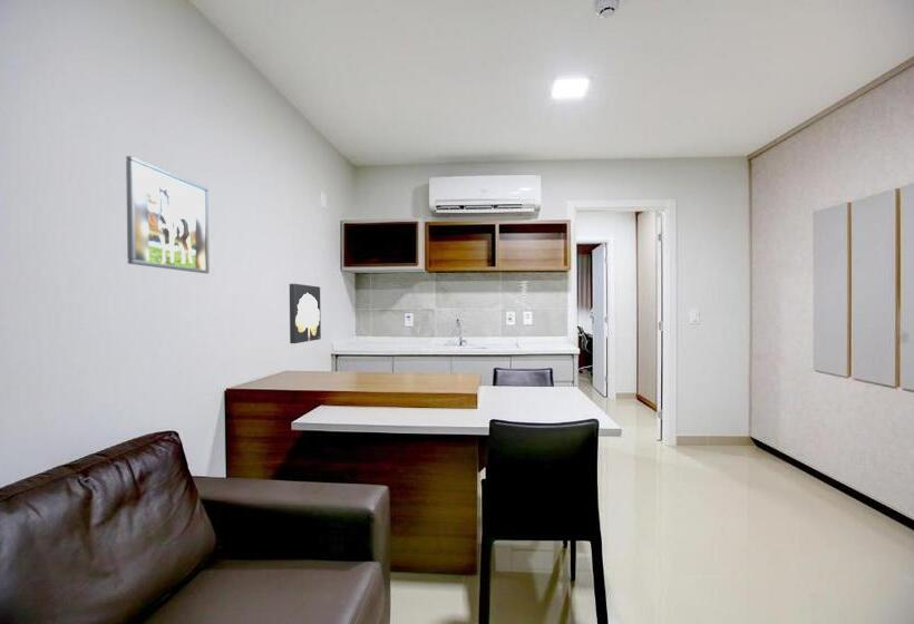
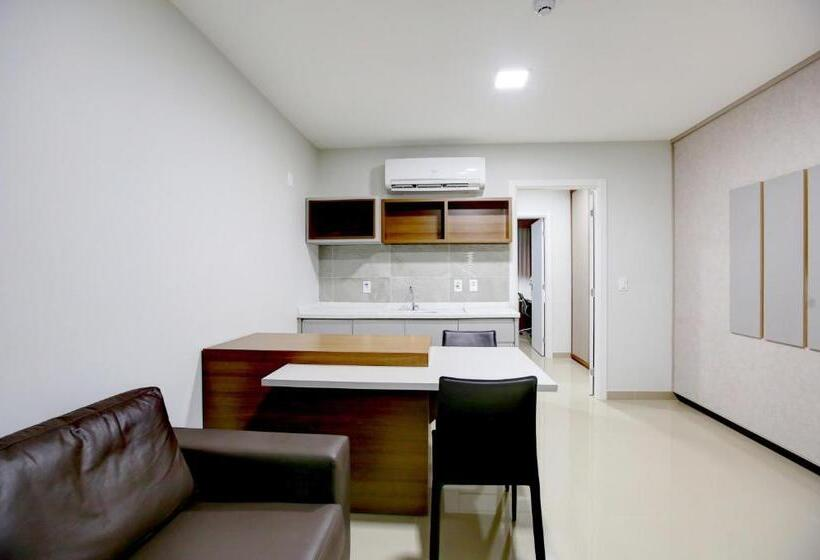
- wall art [289,283,322,344]
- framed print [125,155,211,274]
